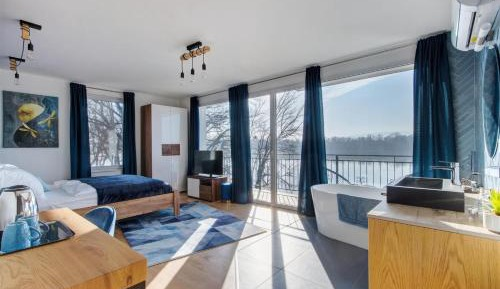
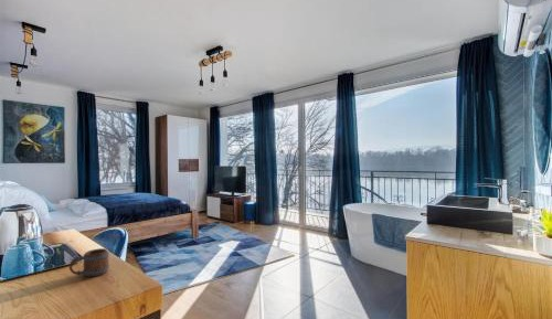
+ mug [68,247,110,278]
